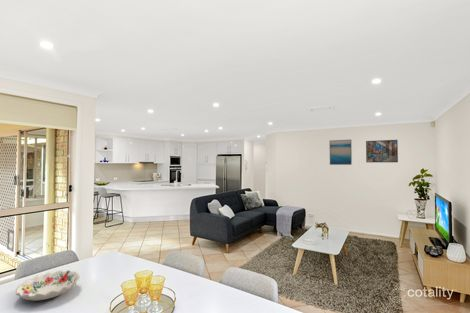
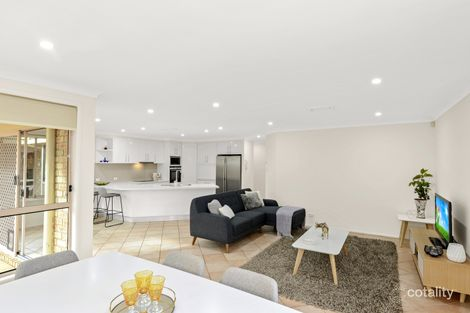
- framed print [365,139,399,163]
- wall art [329,139,353,166]
- decorative bowl [15,269,81,302]
